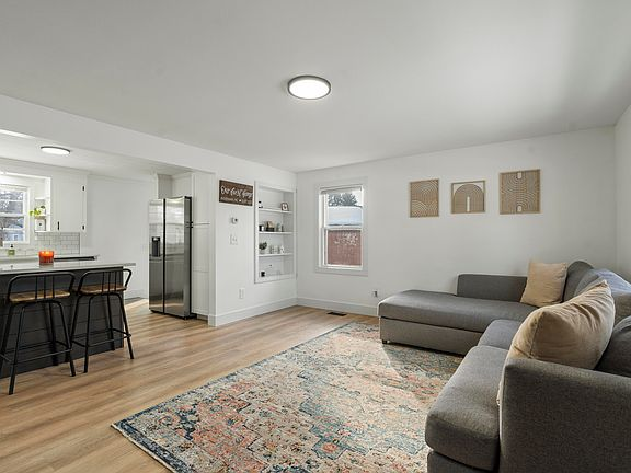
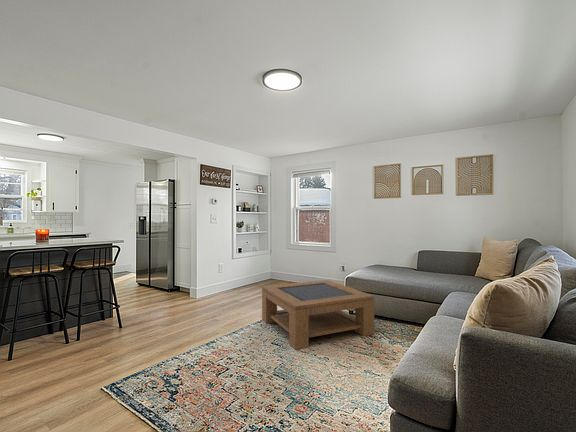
+ coffee table [261,279,375,351]
